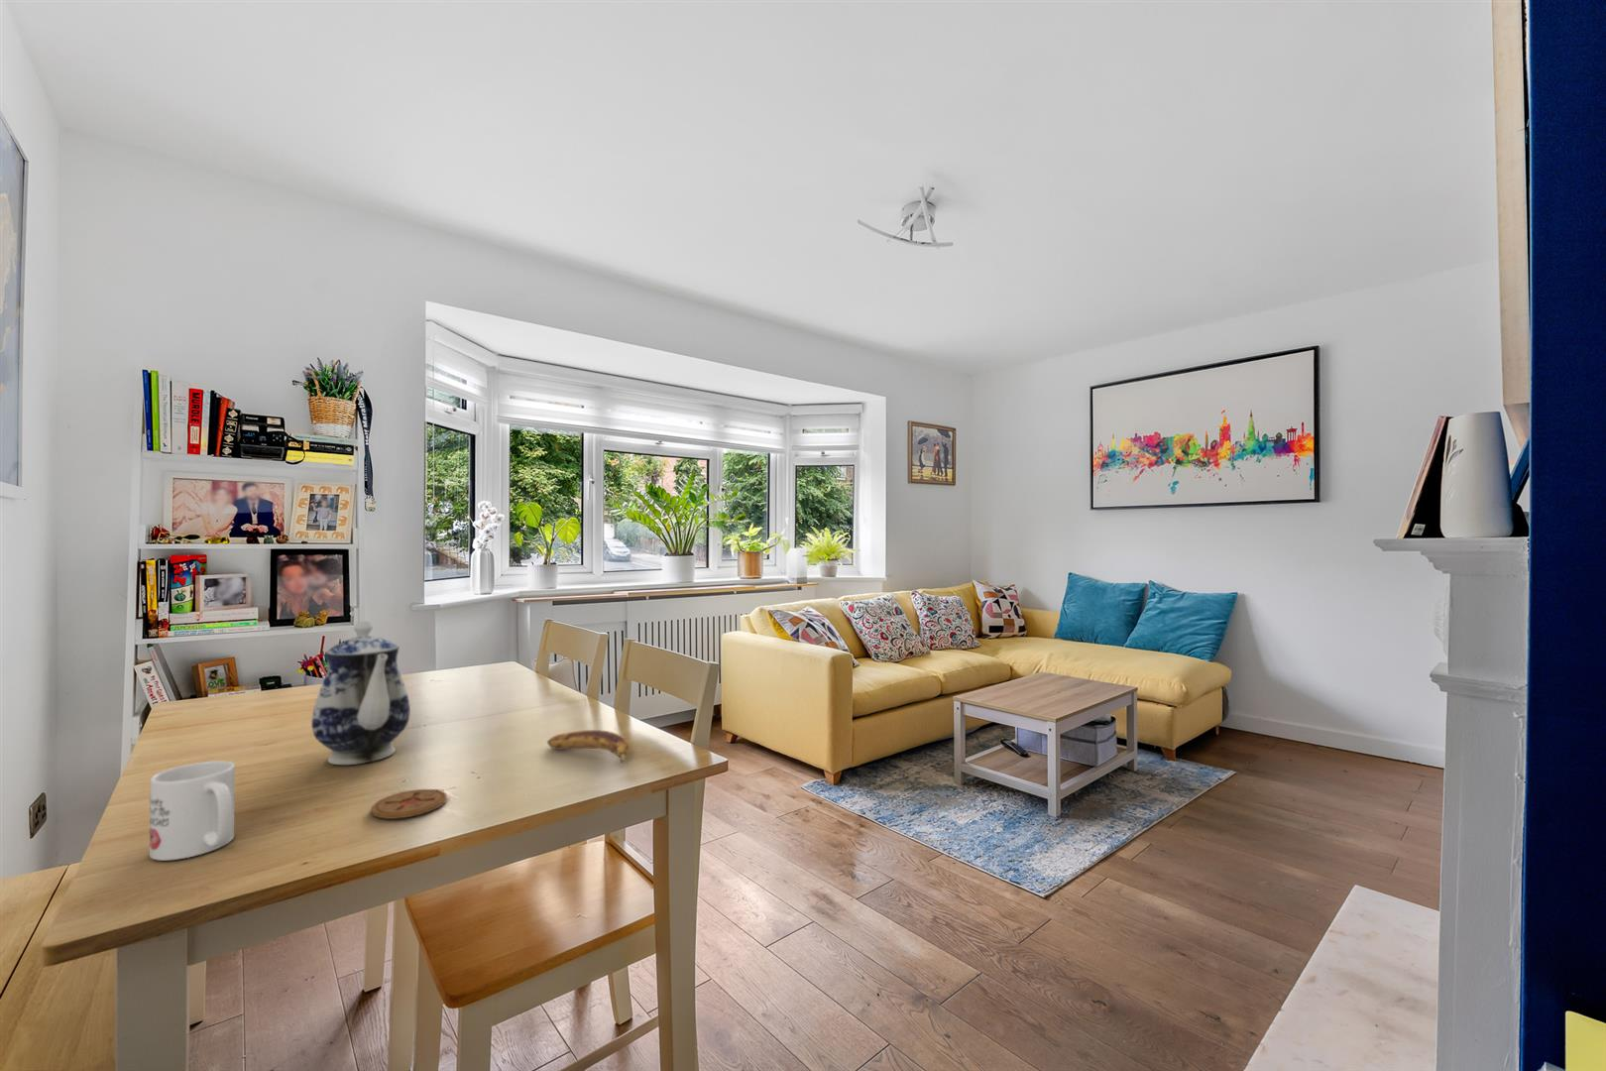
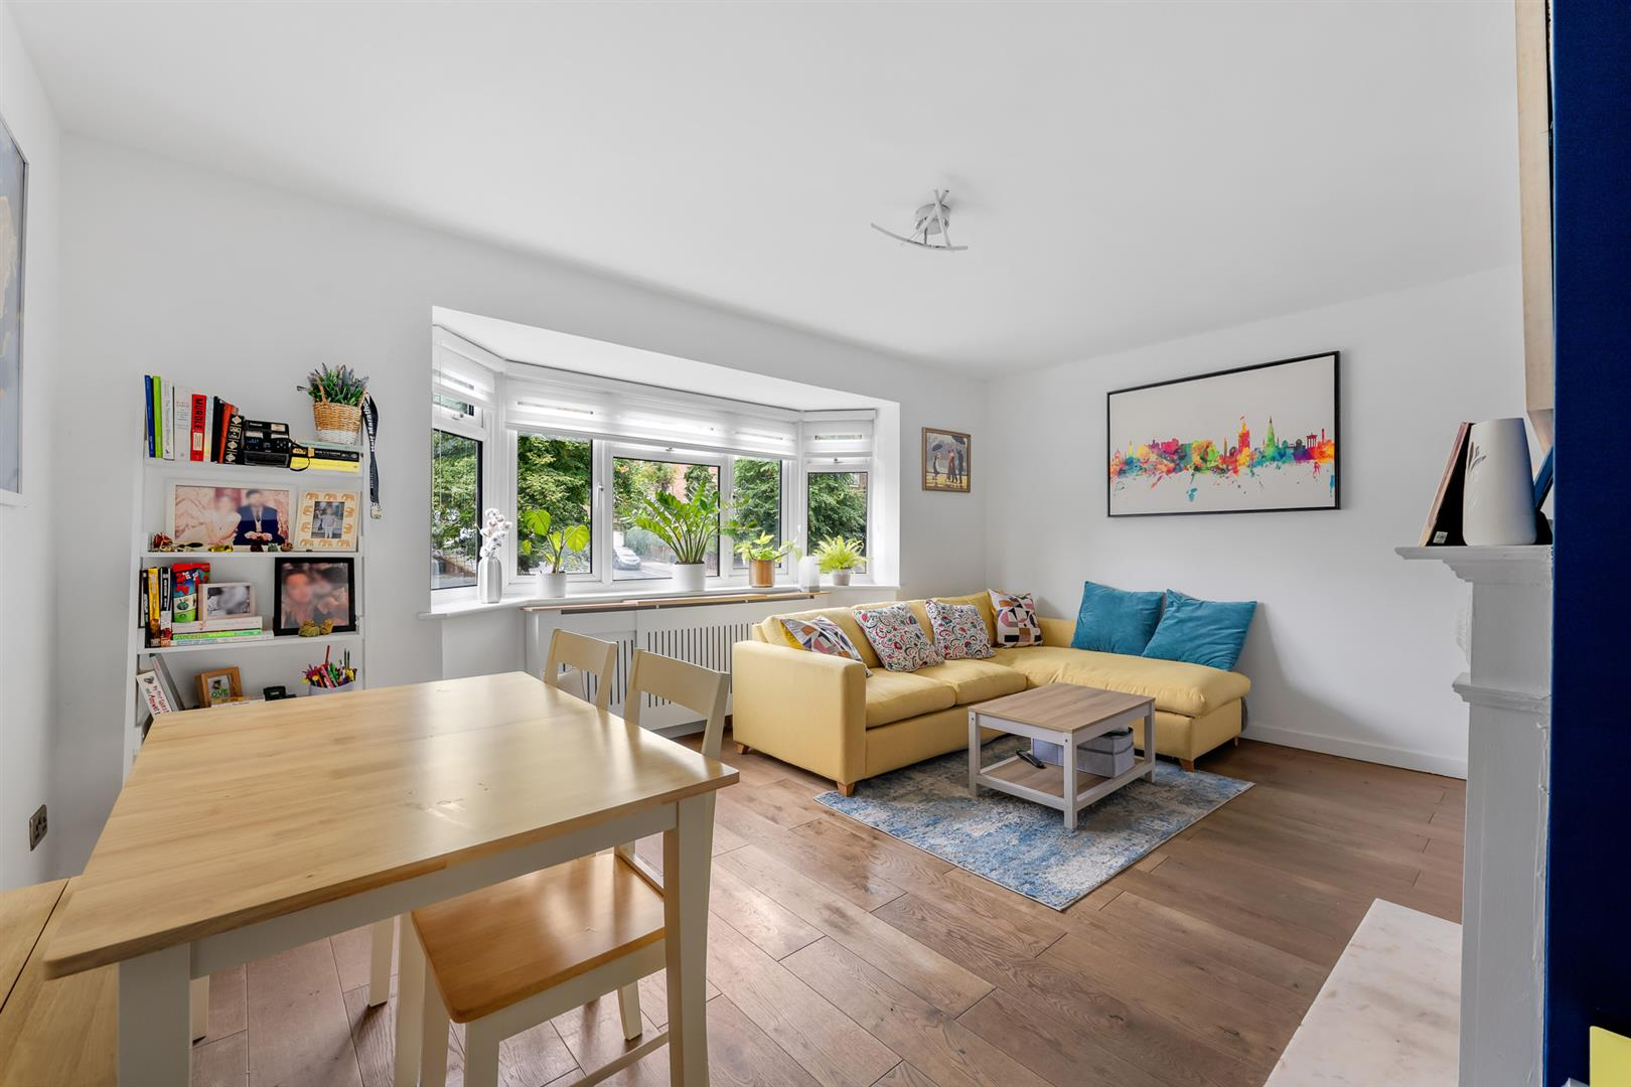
- banana [546,729,631,765]
- teapot [311,619,411,765]
- mug [148,759,235,862]
- coaster [369,789,448,820]
